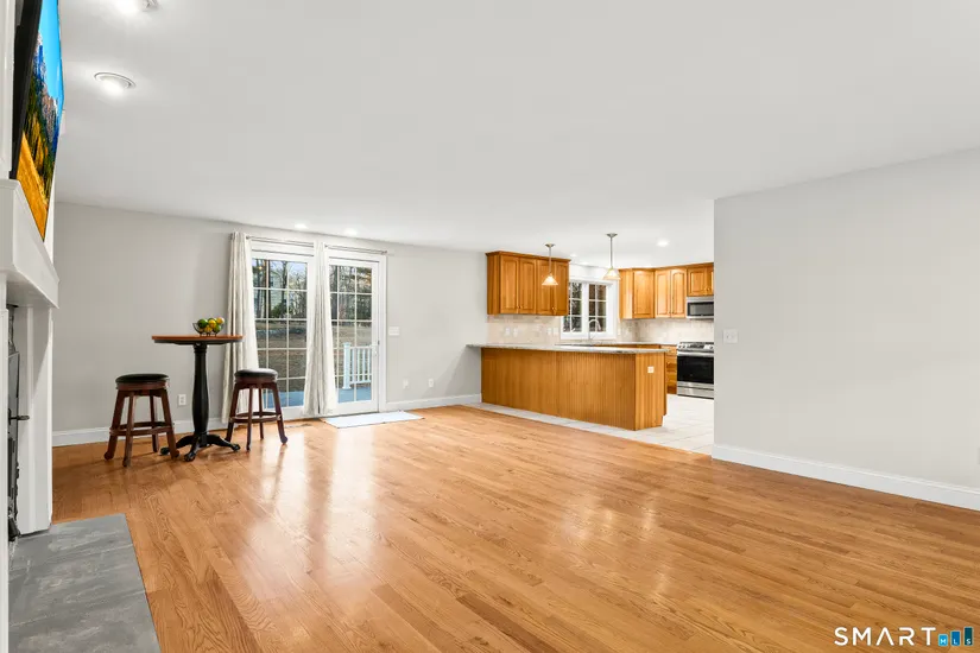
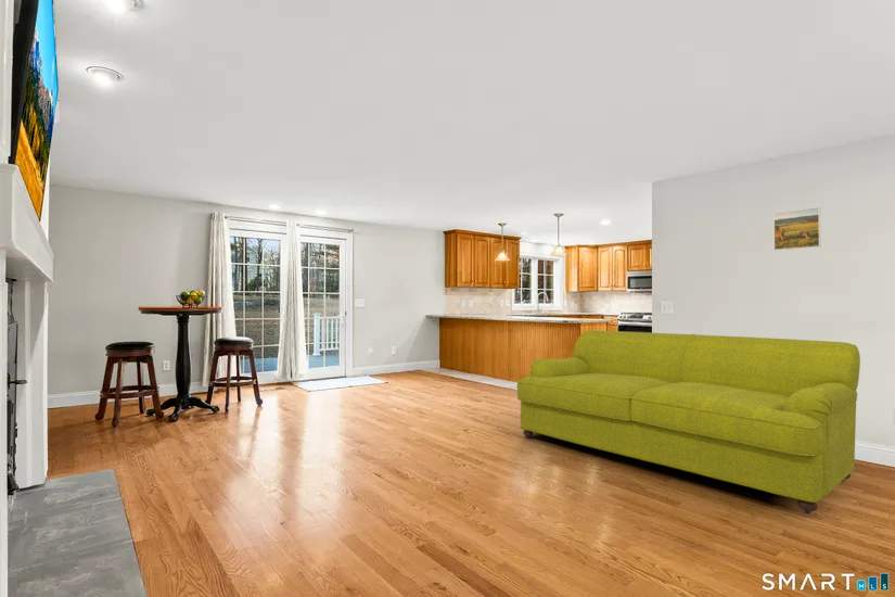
+ sofa [516,330,861,516]
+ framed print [772,206,821,251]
